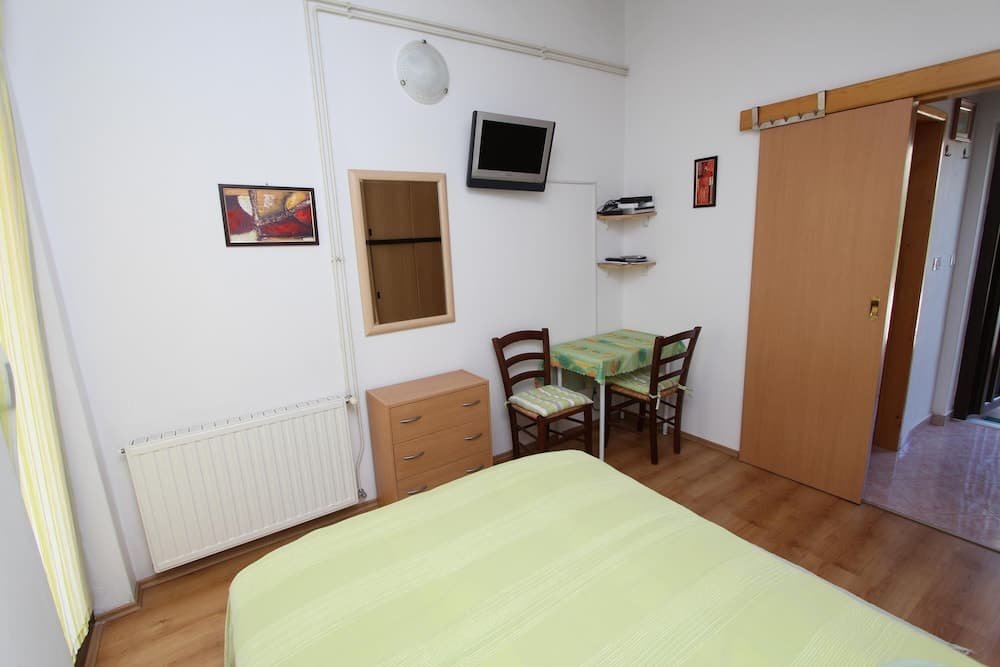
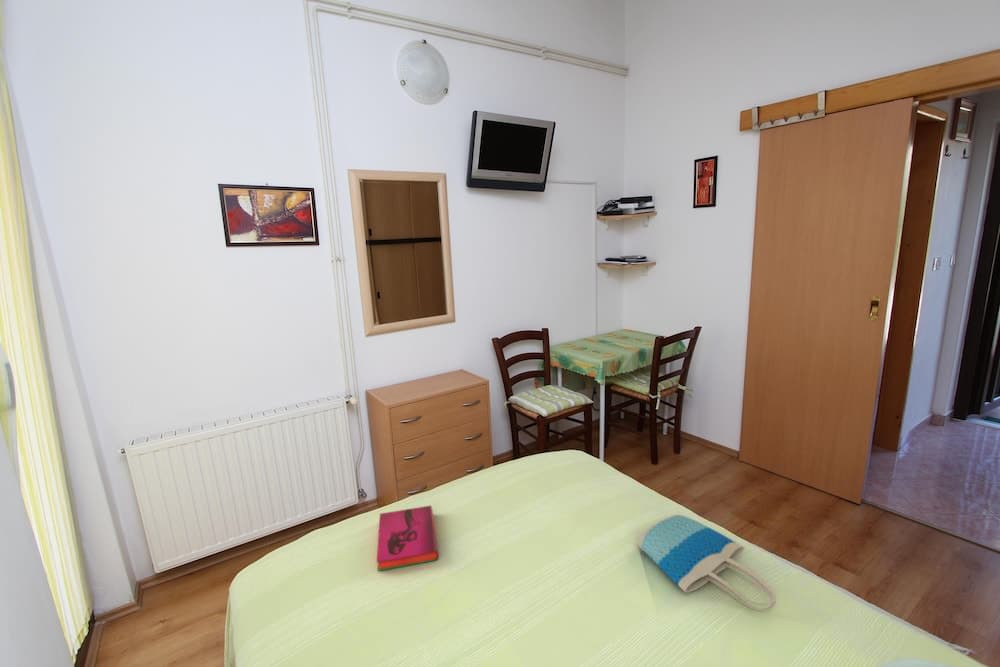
+ hardback book [376,504,439,572]
+ tote bag [635,514,777,612]
